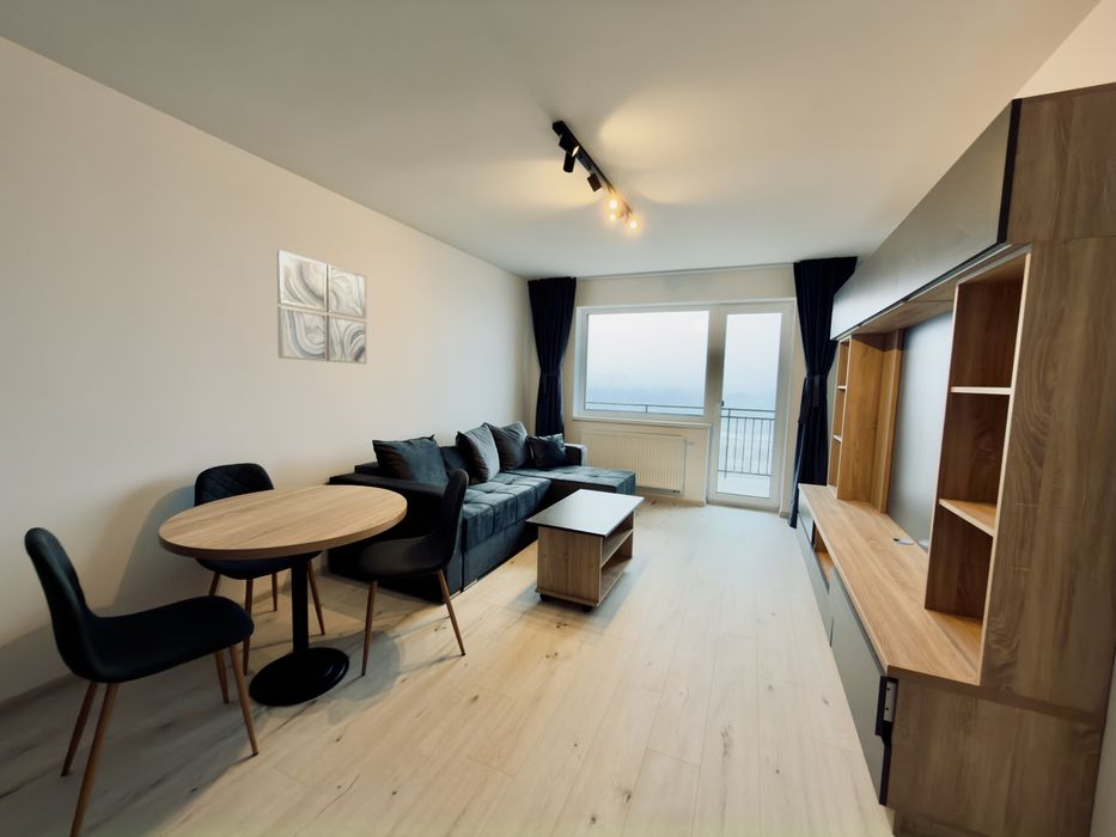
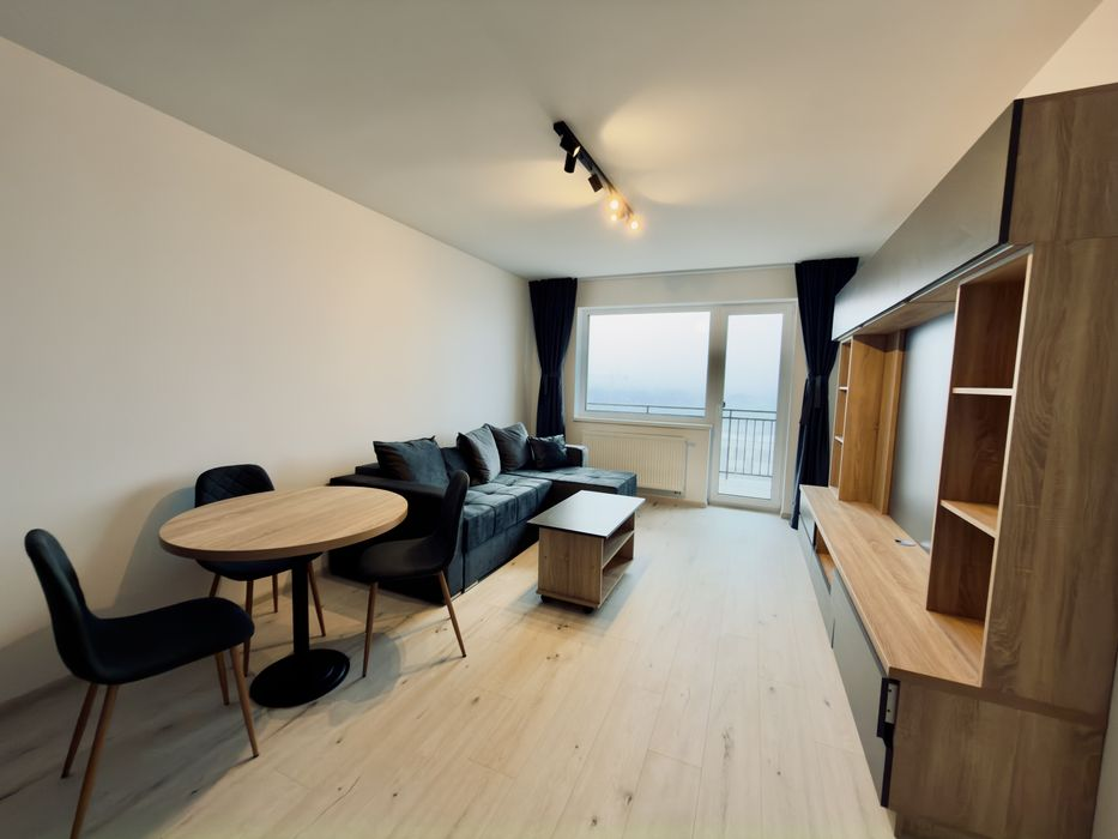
- wall art [275,249,367,366]
